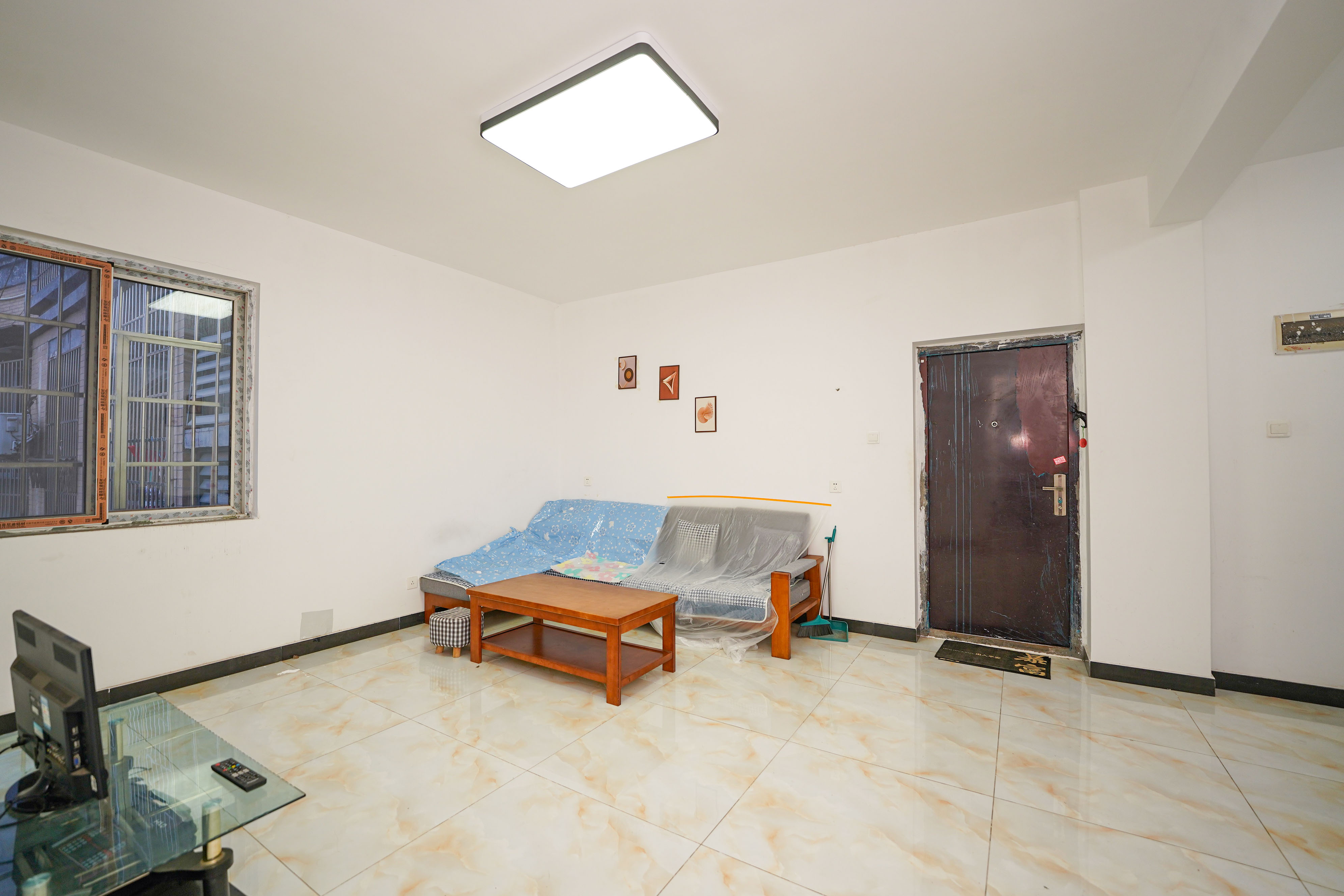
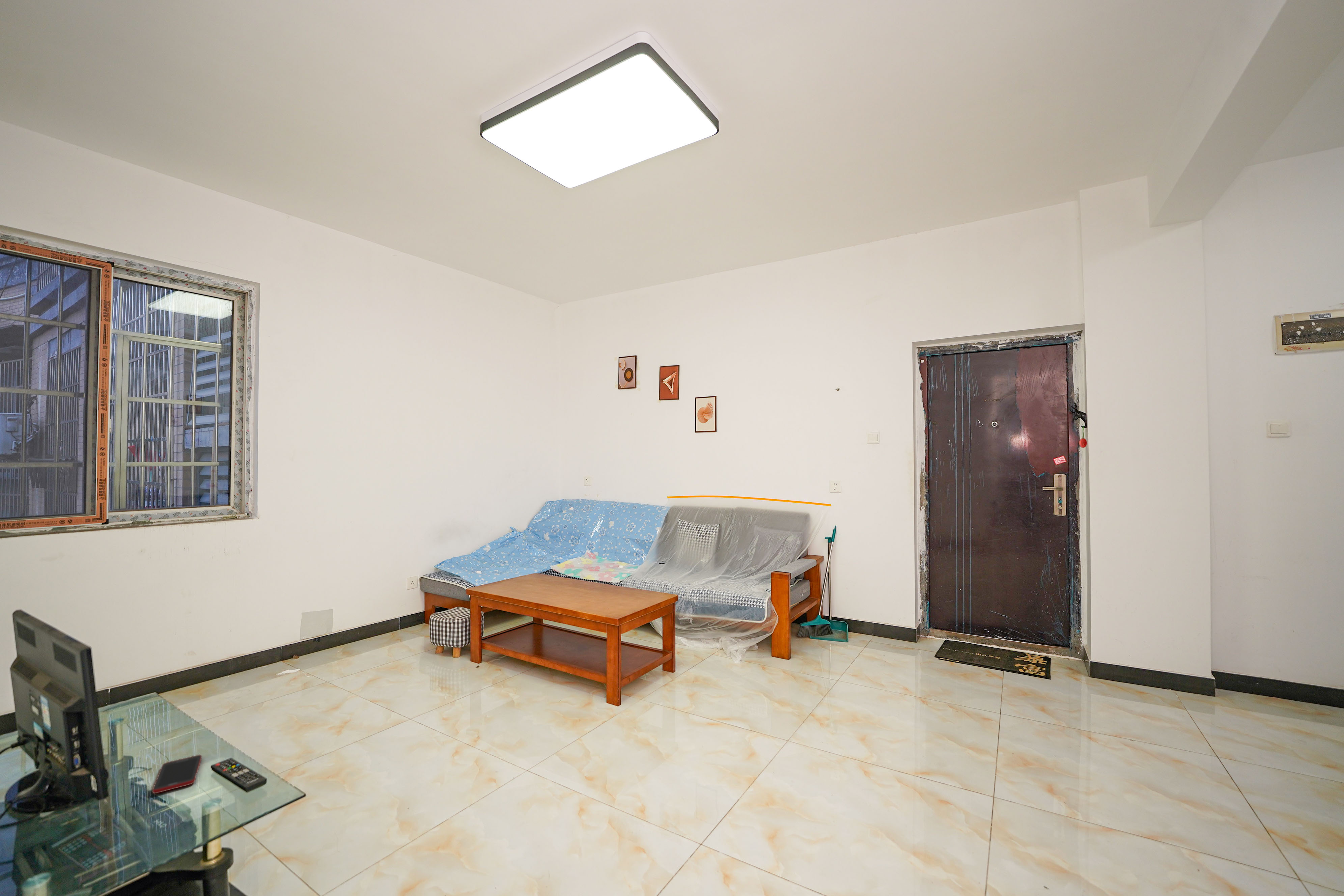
+ cell phone [152,754,202,794]
